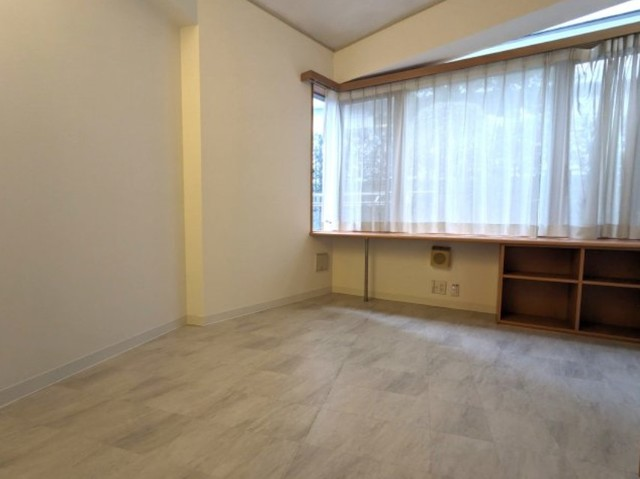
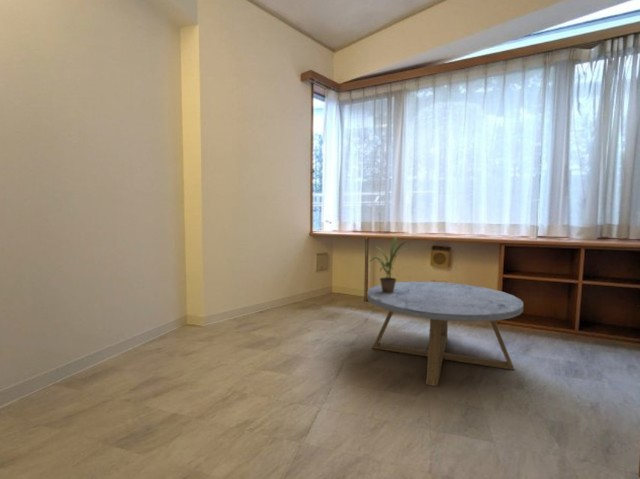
+ potted plant [368,235,413,293]
+ coffee table [366,281,524,387]
